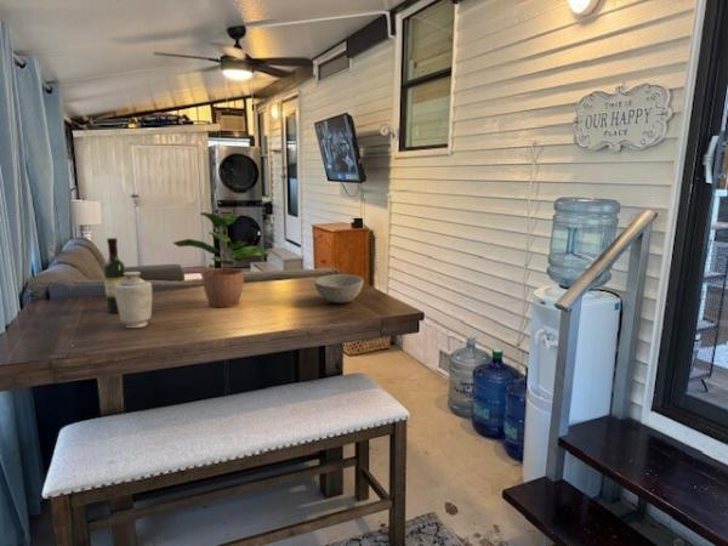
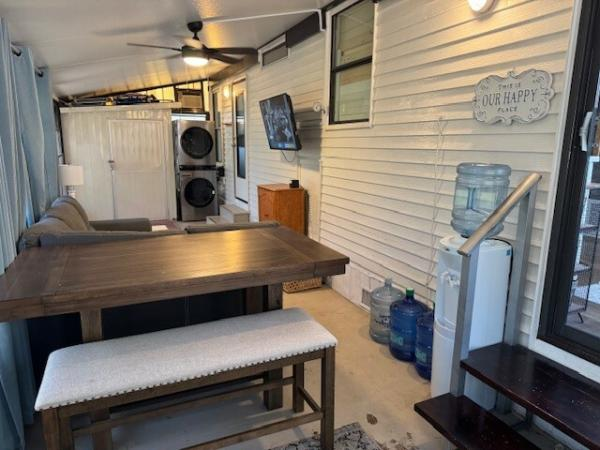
- potted plant [171,211,271,308]
- bowl [313,273,364,305]
- vase [114,271,153,329]
- wine bottle [103,237,127,314]
